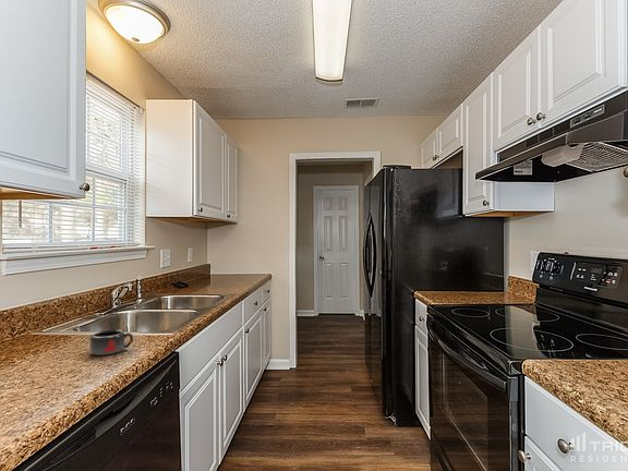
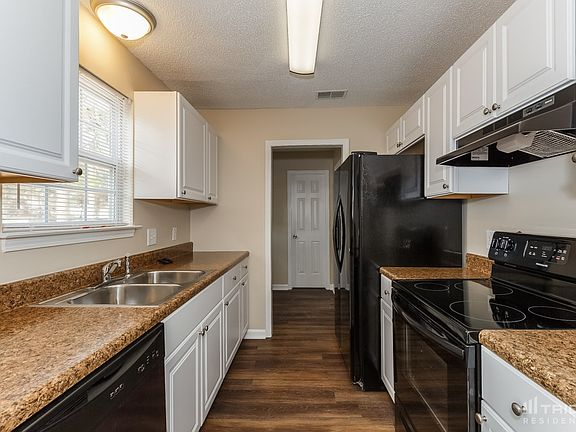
- mug [88,329,134,357]
